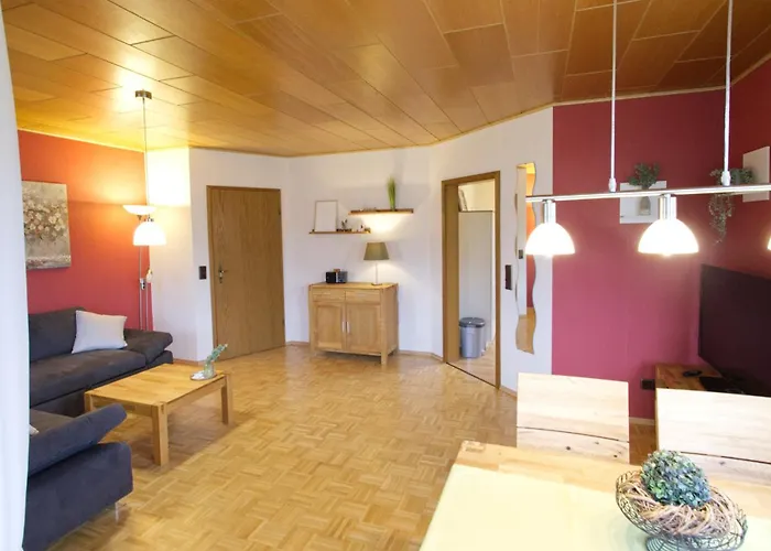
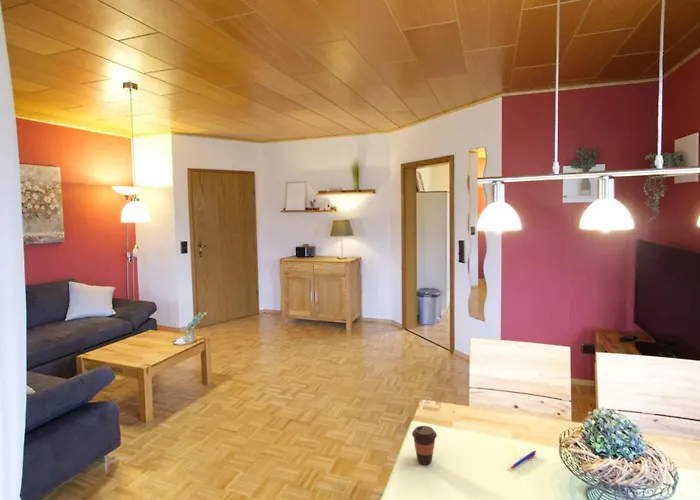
+ pen [510,450,537,470]
+ coffee cup [411,425,438,465]
